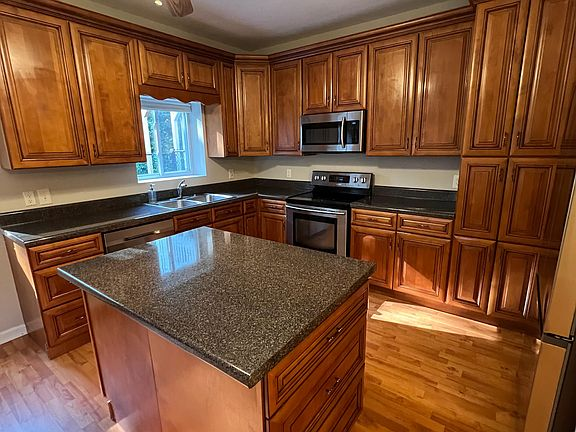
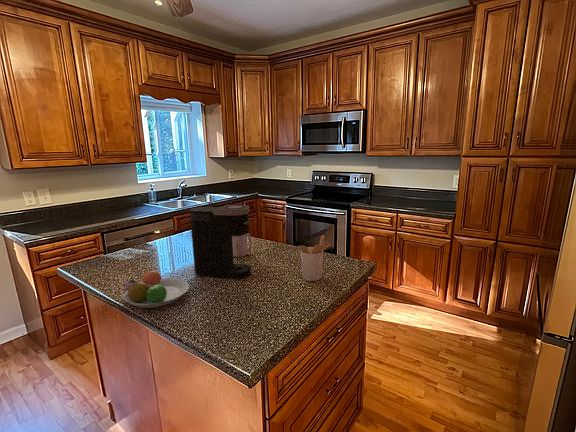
+ mug [232,233,253,258]
+ utensil holder [298,234,332,282]
+ coffee maker [189,204,252,280]
+ fruit bowl [122,269,190,309]
